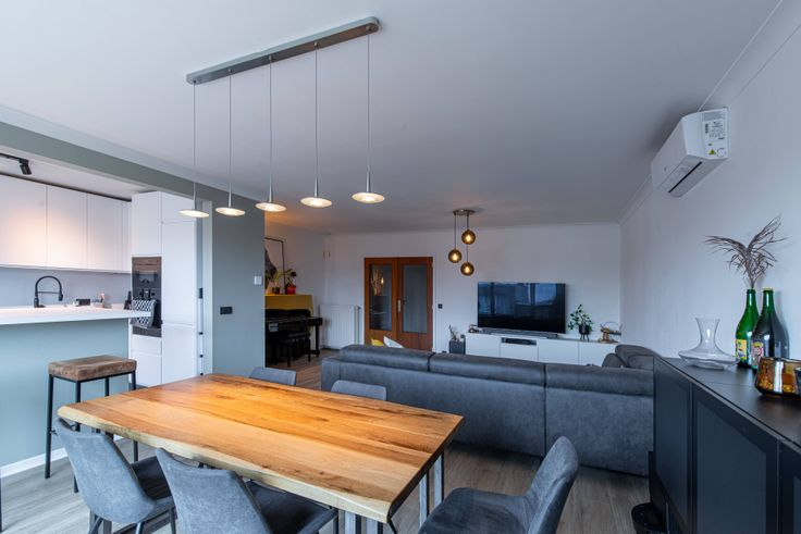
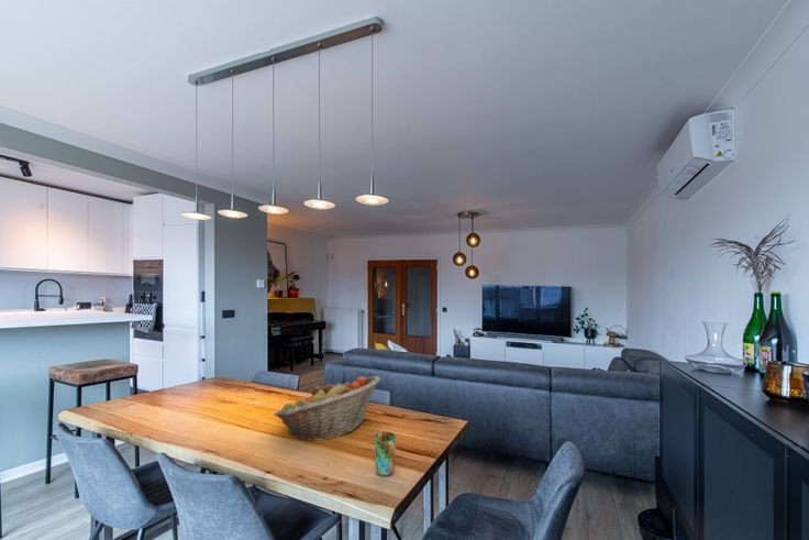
+ cup [374,431,397,477]
+ fruit basket [273,375,381,442]
